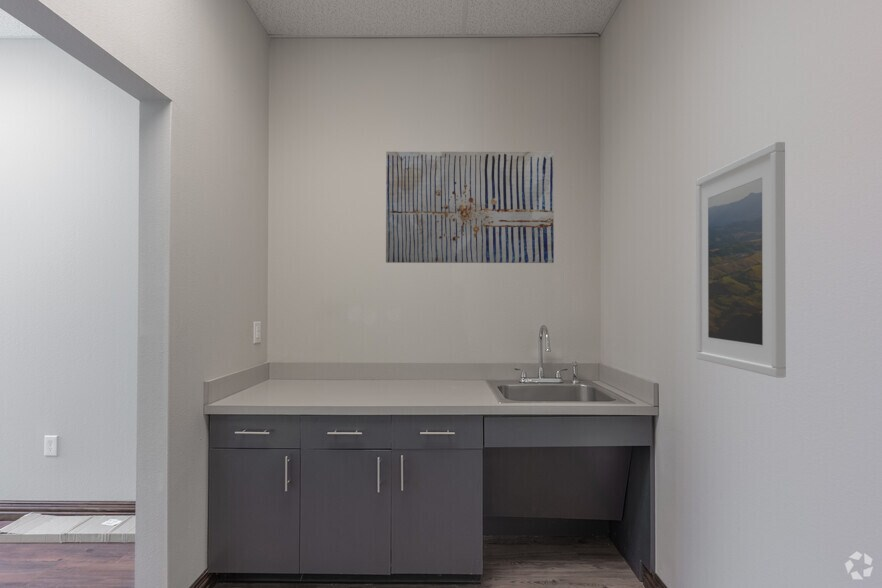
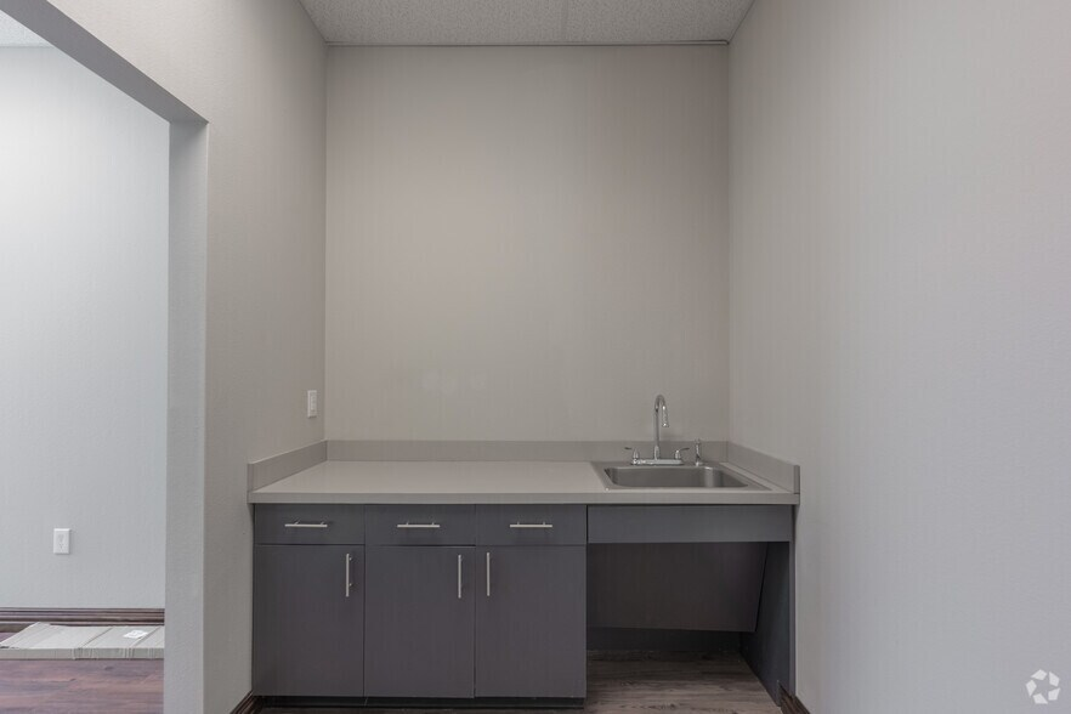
- wall art [385,151,555,264]
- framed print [695,141,787,379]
